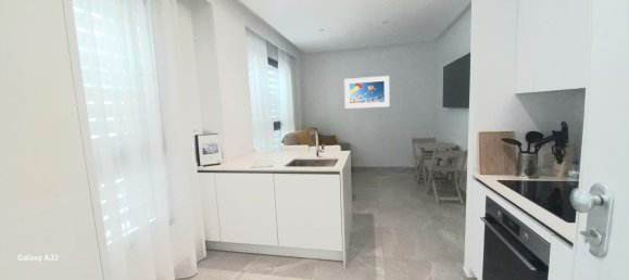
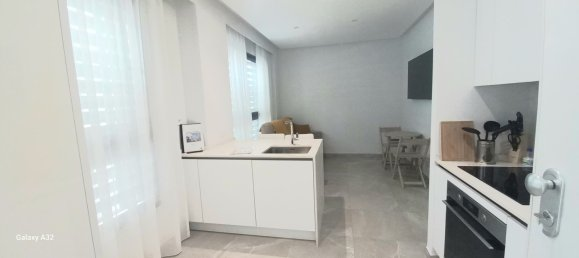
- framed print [343,75,390,110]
